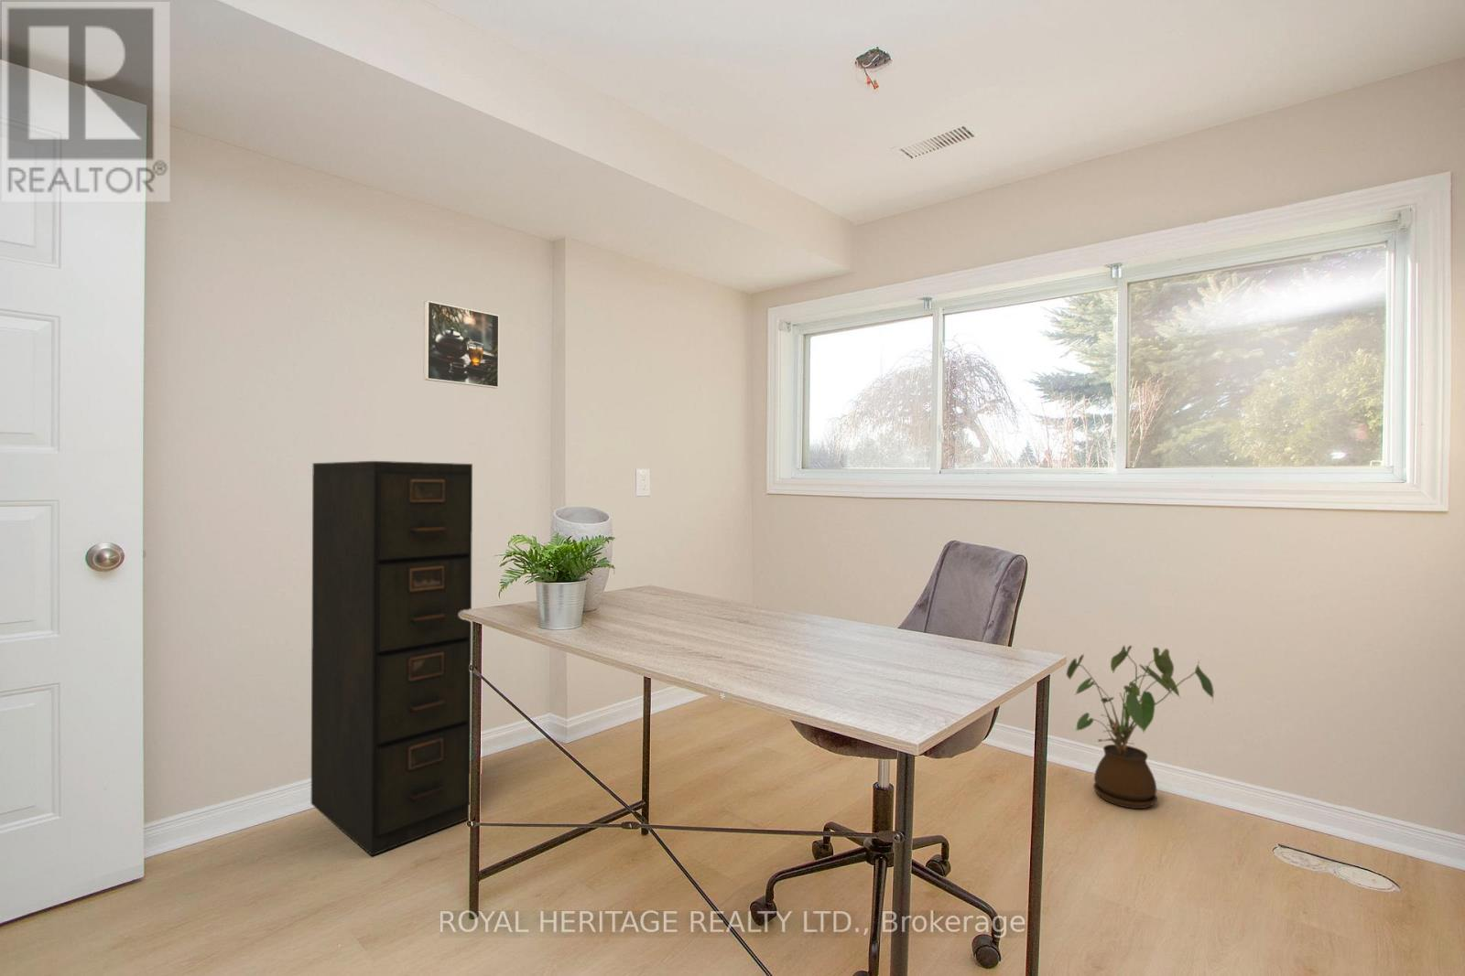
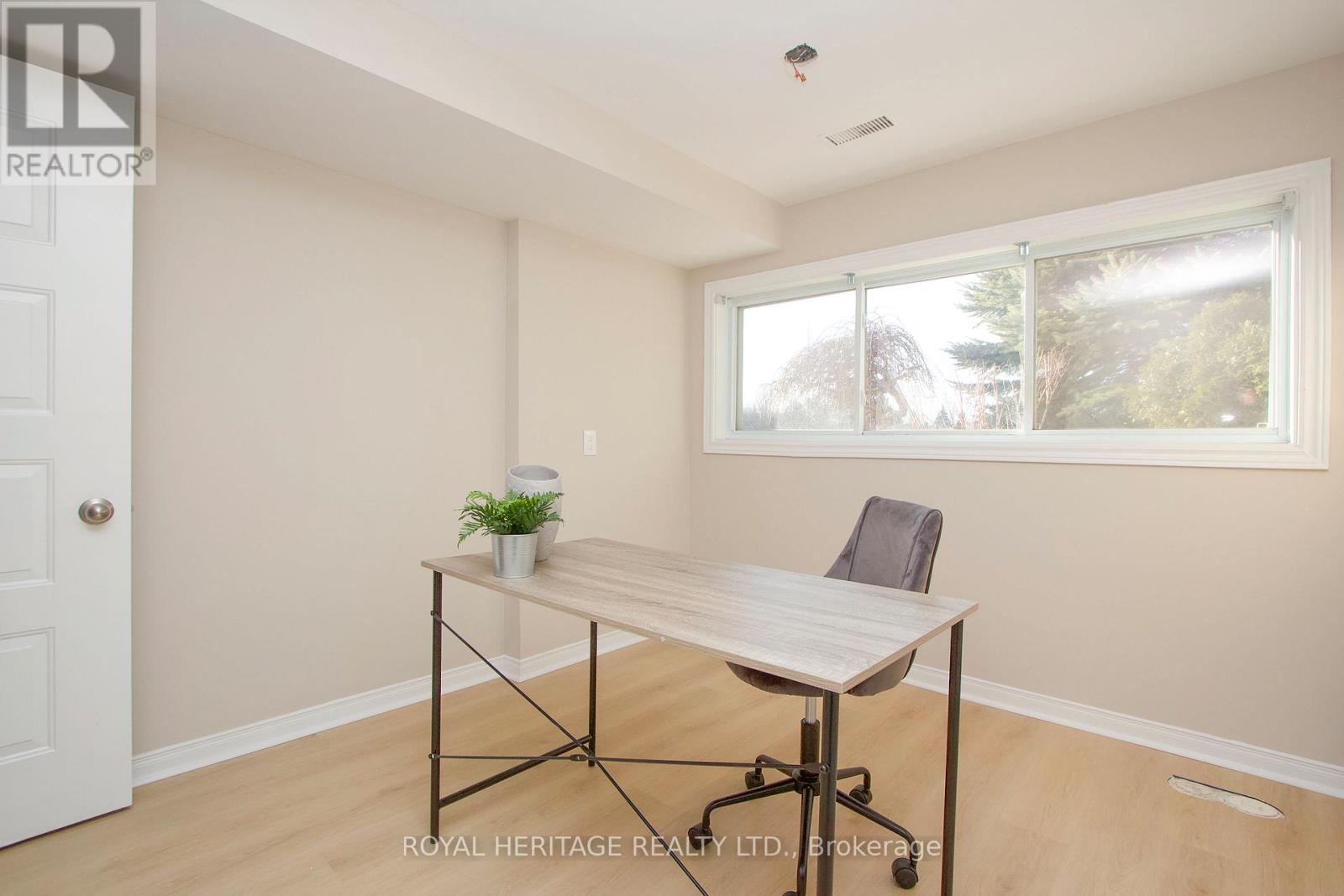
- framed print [423,300,500,389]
- house plant [1066,645,1215,809]
- filing cabinet [311,460,473,857]
